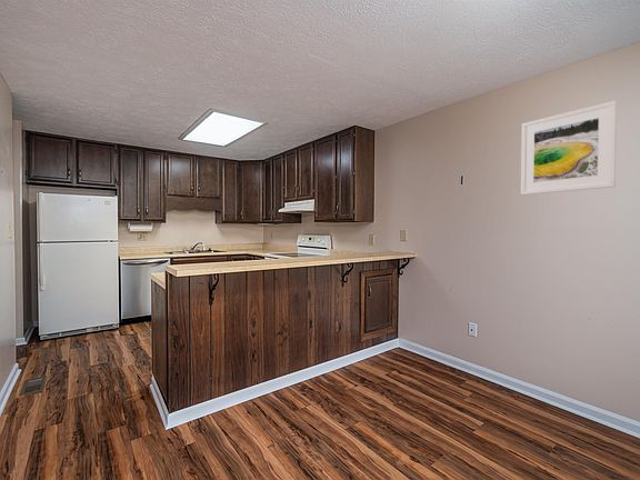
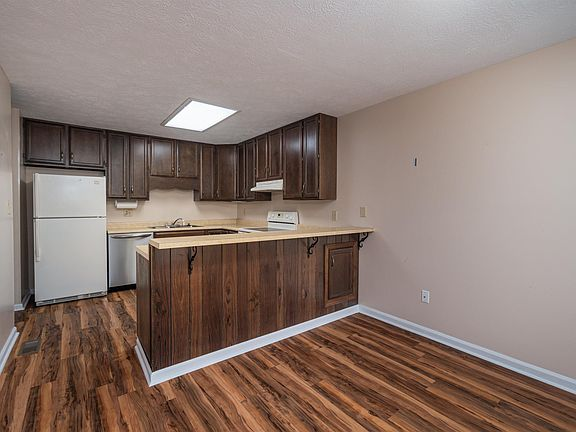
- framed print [520,100,618,196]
